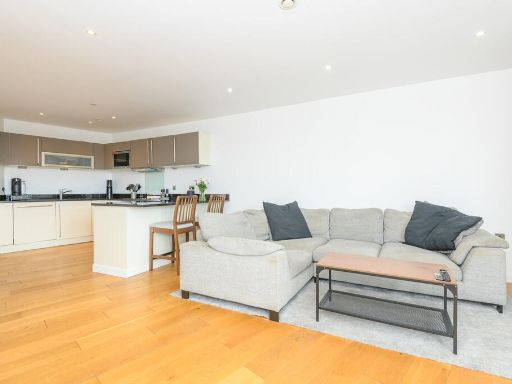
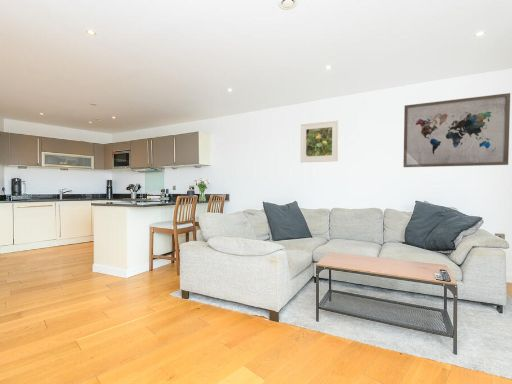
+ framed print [300,119,340,164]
+ wall art [402,92,511,168]
